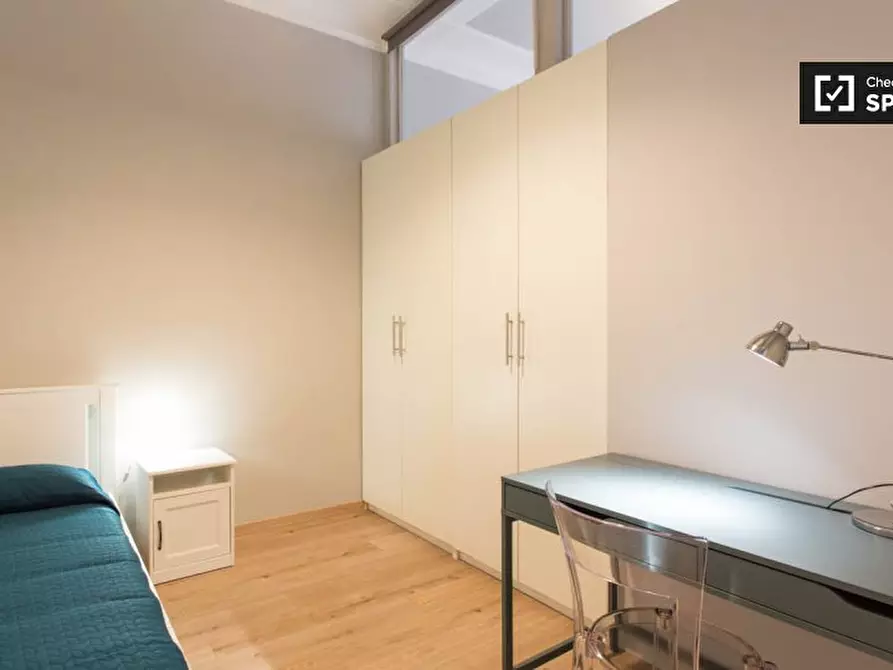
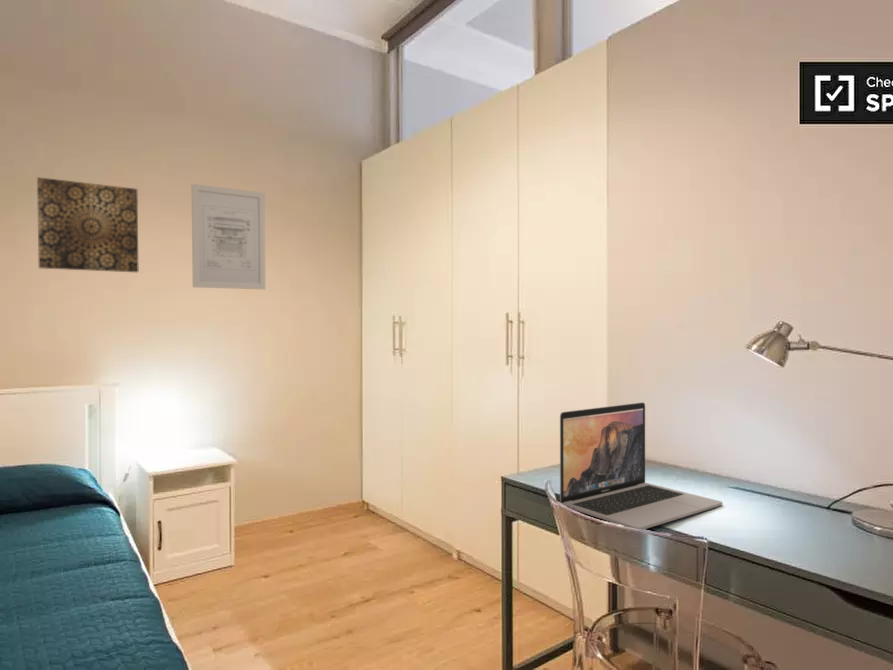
+ wall art [191,183,266,291]
+ wall art [36,176,139,273]
+ laptop [559,401,723,530]
